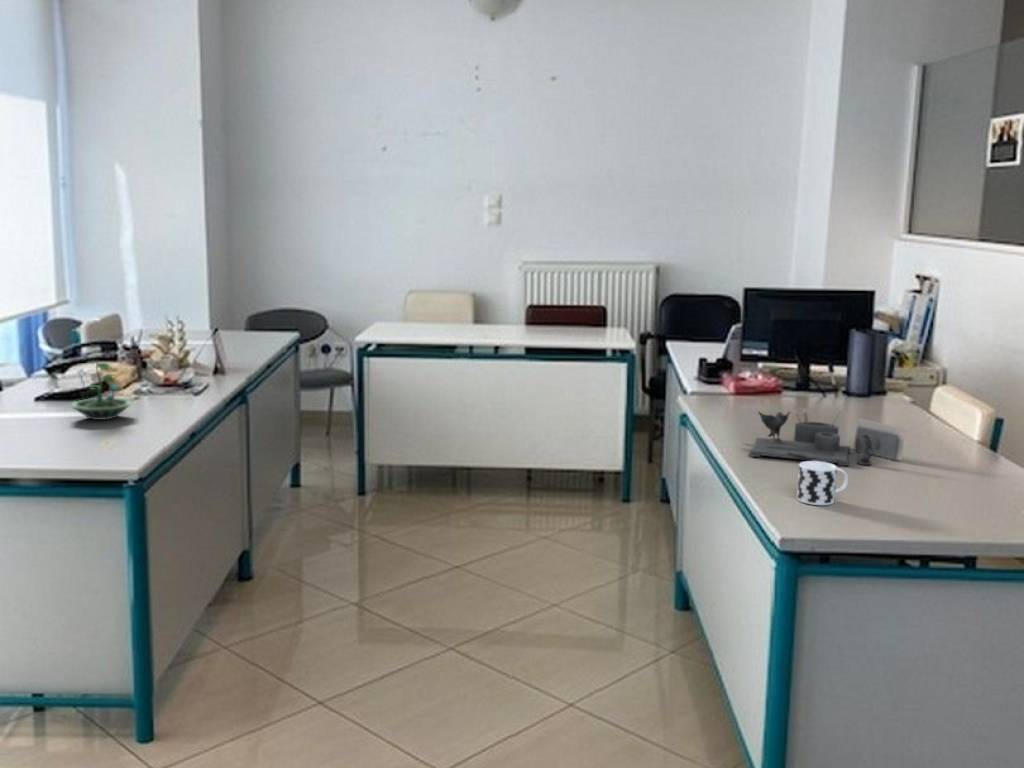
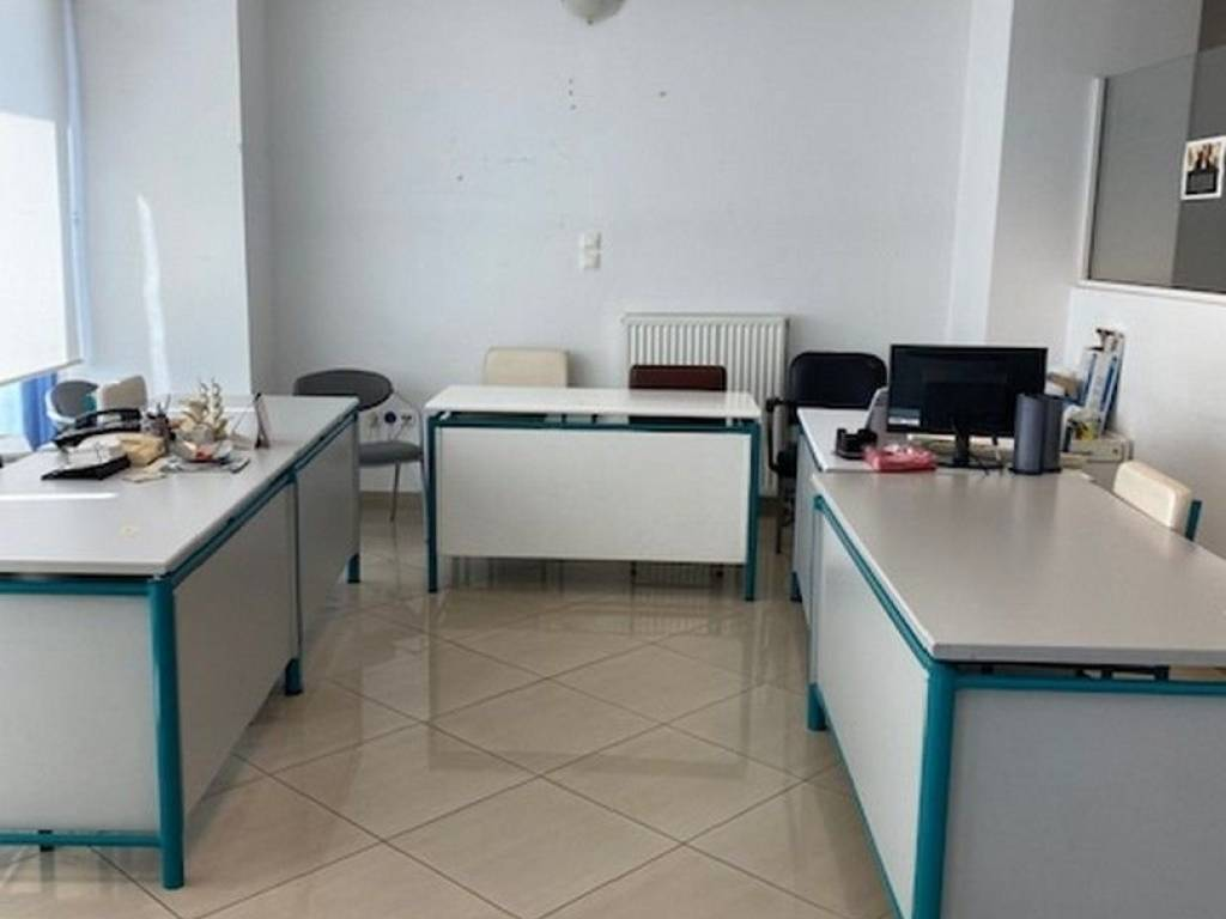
- desk organizer [742,405,906,467]
- terrarium [70,359,133,421]
- cup [796,460,849,506]
